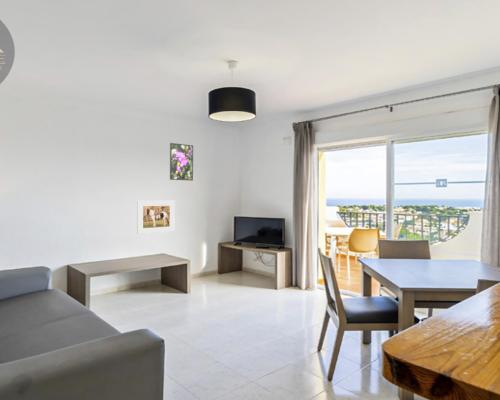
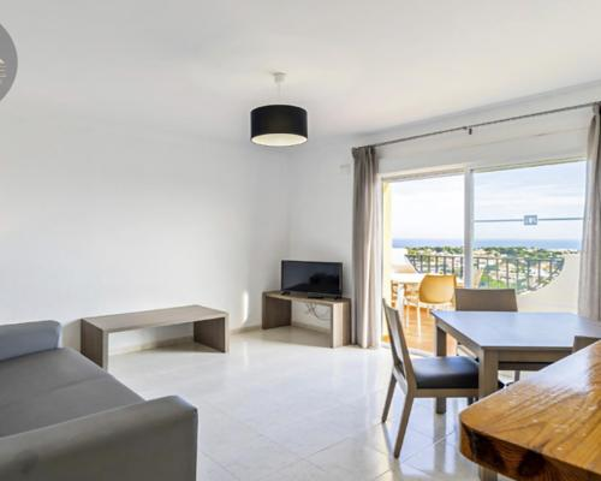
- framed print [136,199,176,235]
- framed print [169,142,194,181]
